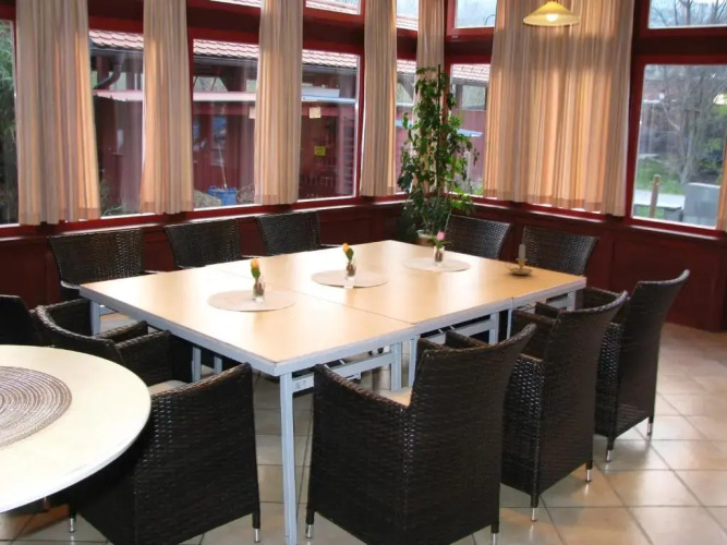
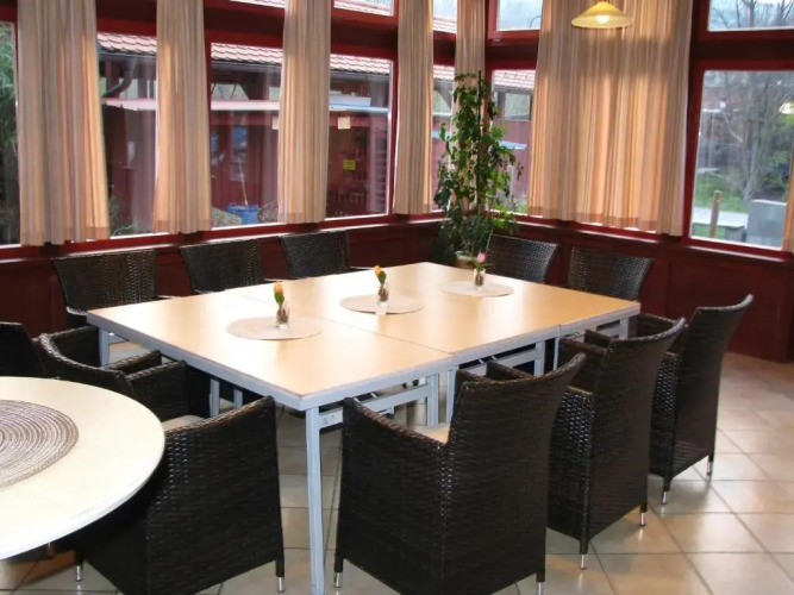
- candle [505,242,534,276]
